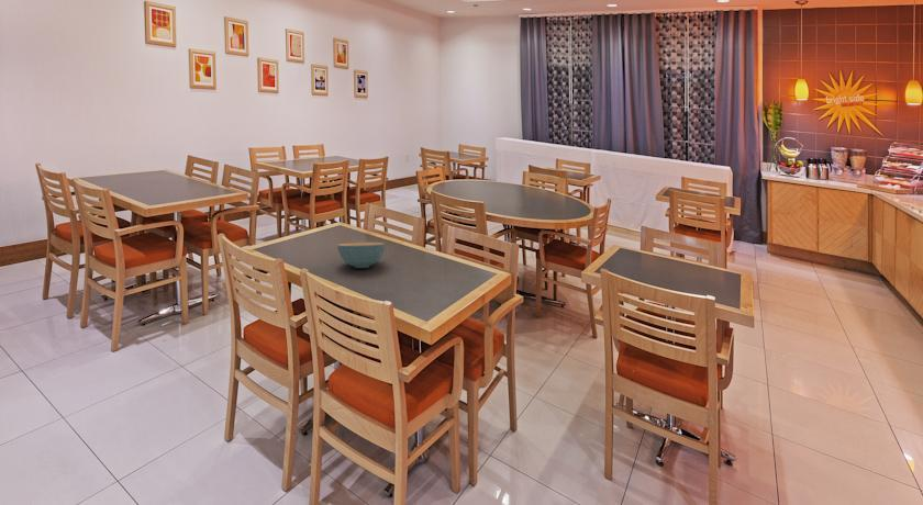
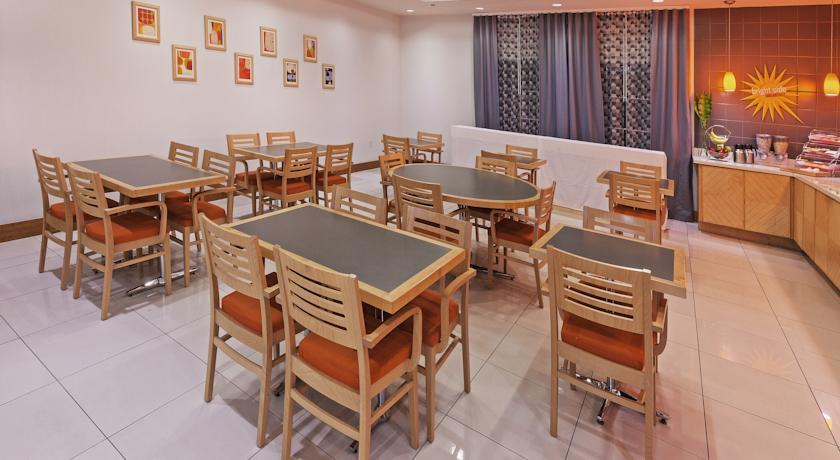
- cereal bowl [336,242,386,269]
